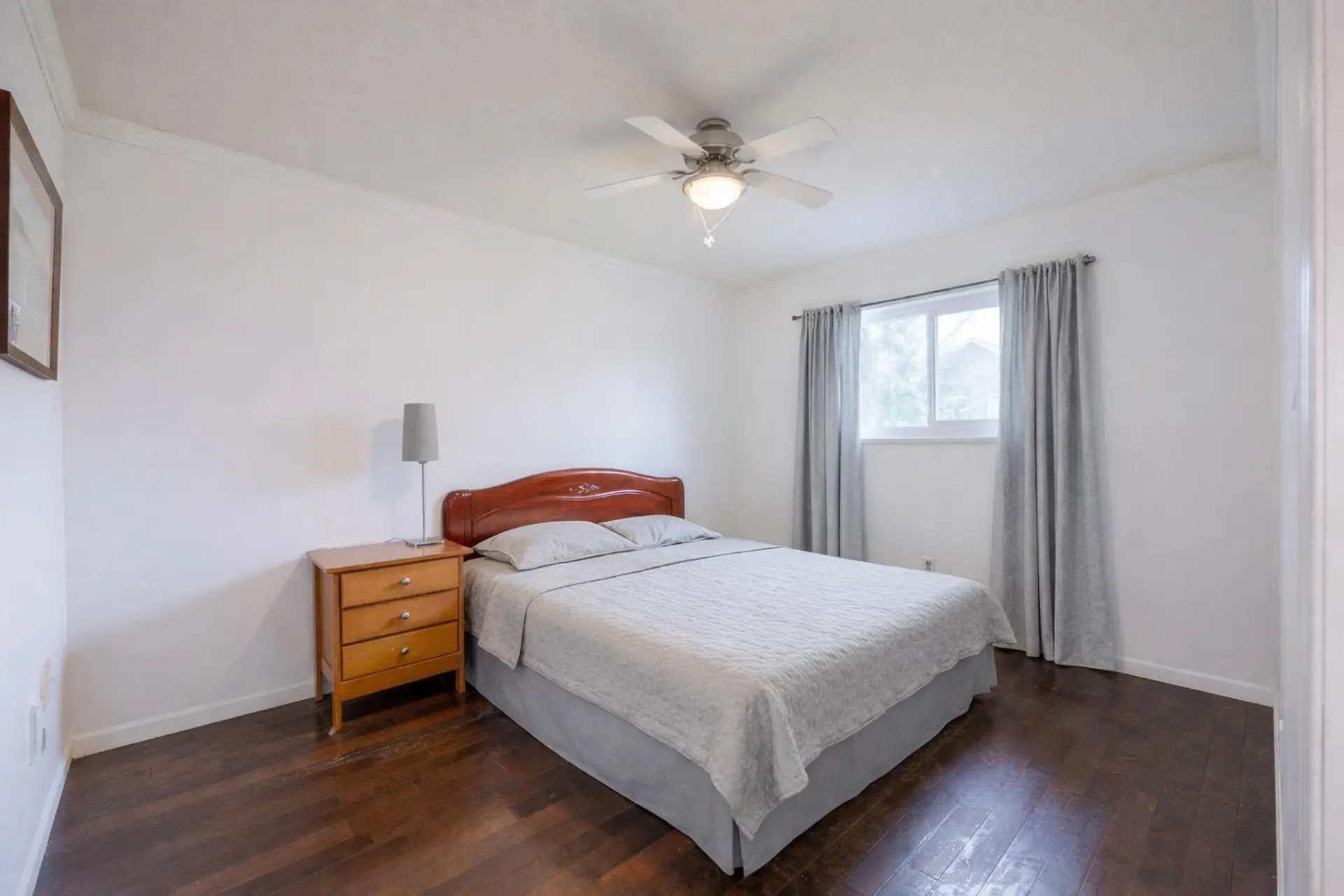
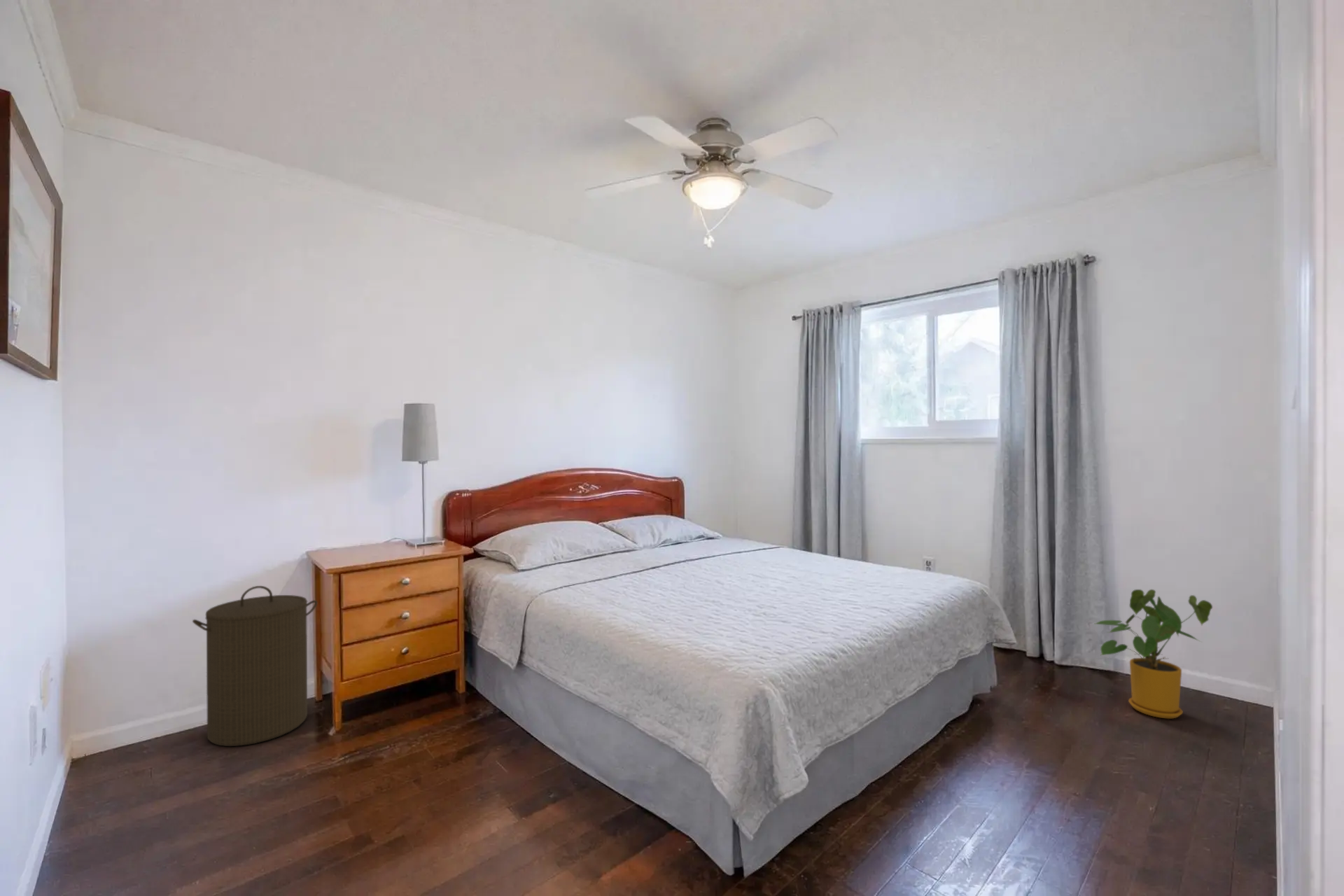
+ house plant [1095,589,1213,720]
+ laundry hamper [192,585,318,747]
